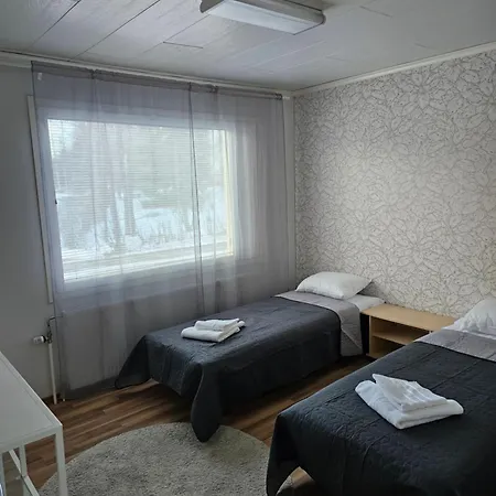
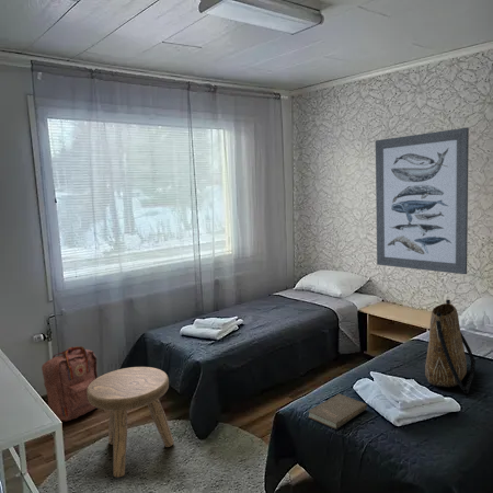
+ tote bag [424,298,477,394]
+ book [307,392,368,431]
+ stool [87,366,175,478]
+ backpack [41,345,99,422]
+ wall art [375,127,470,275]
